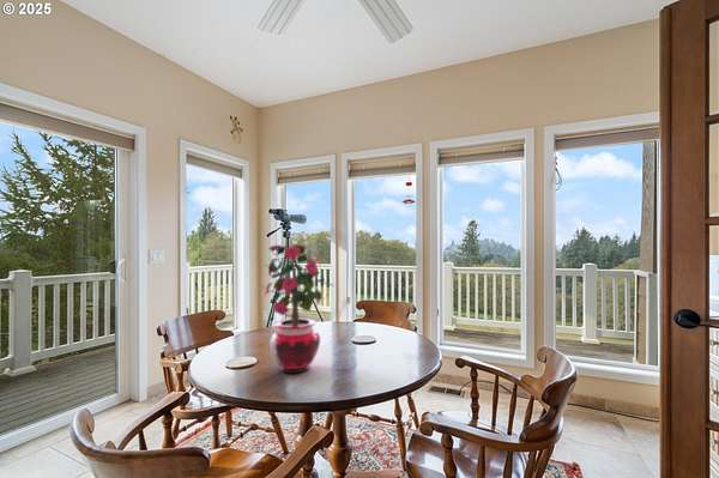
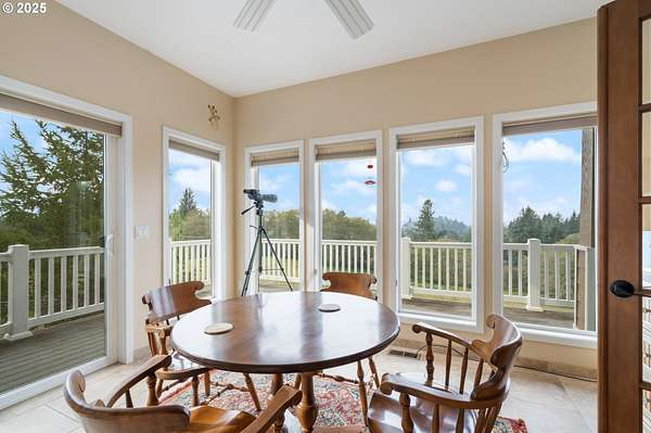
- potted flower [260,241,334,374]
